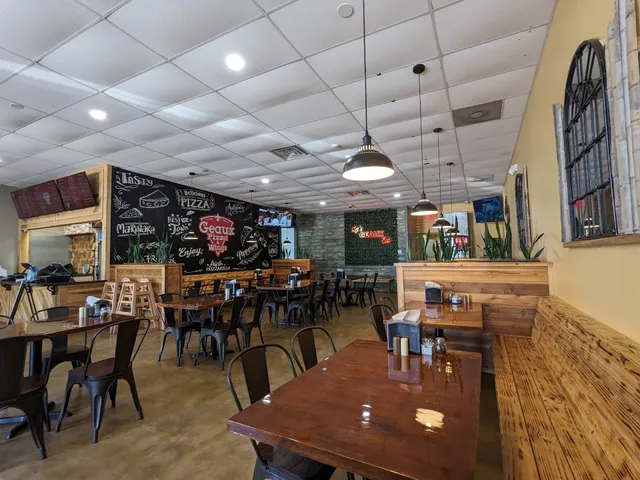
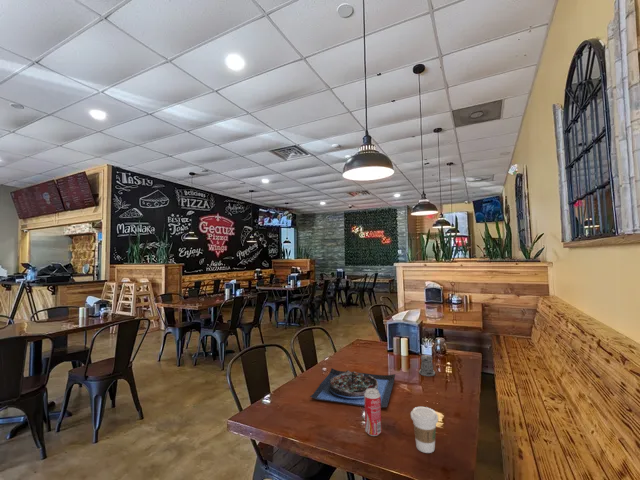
+ pizza [309,367,396,408]
+ pepper shaker [418,353,436,377]
+ coffee cup [410,406,439,454]
+ beverage can [364,388,383,437]
